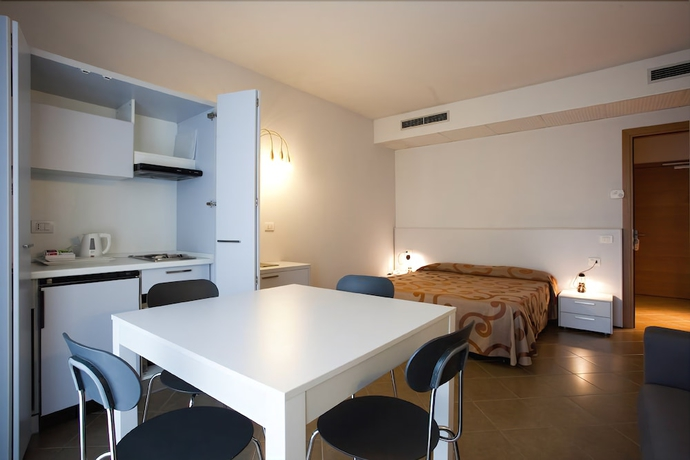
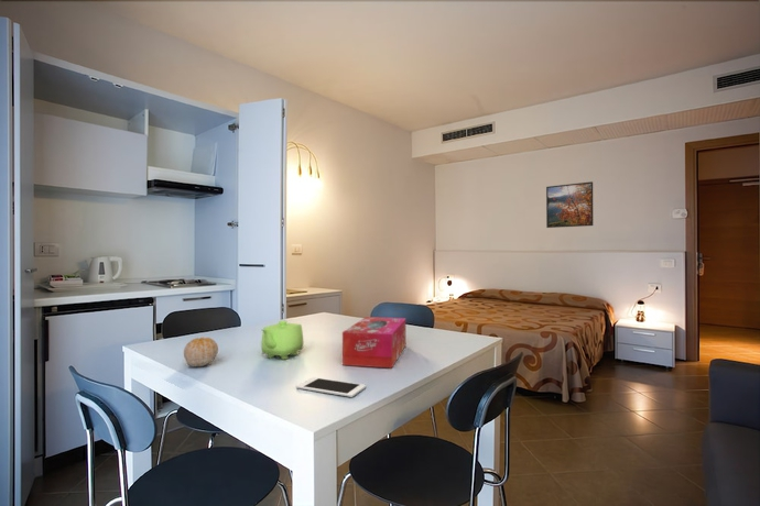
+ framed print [545,180,595,229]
+ cell phone [295,376,367,398]
+ fruit [183,337,219,367]
+ teapot [260,319,304,361]
+ tissue box [341,316,406,369]
